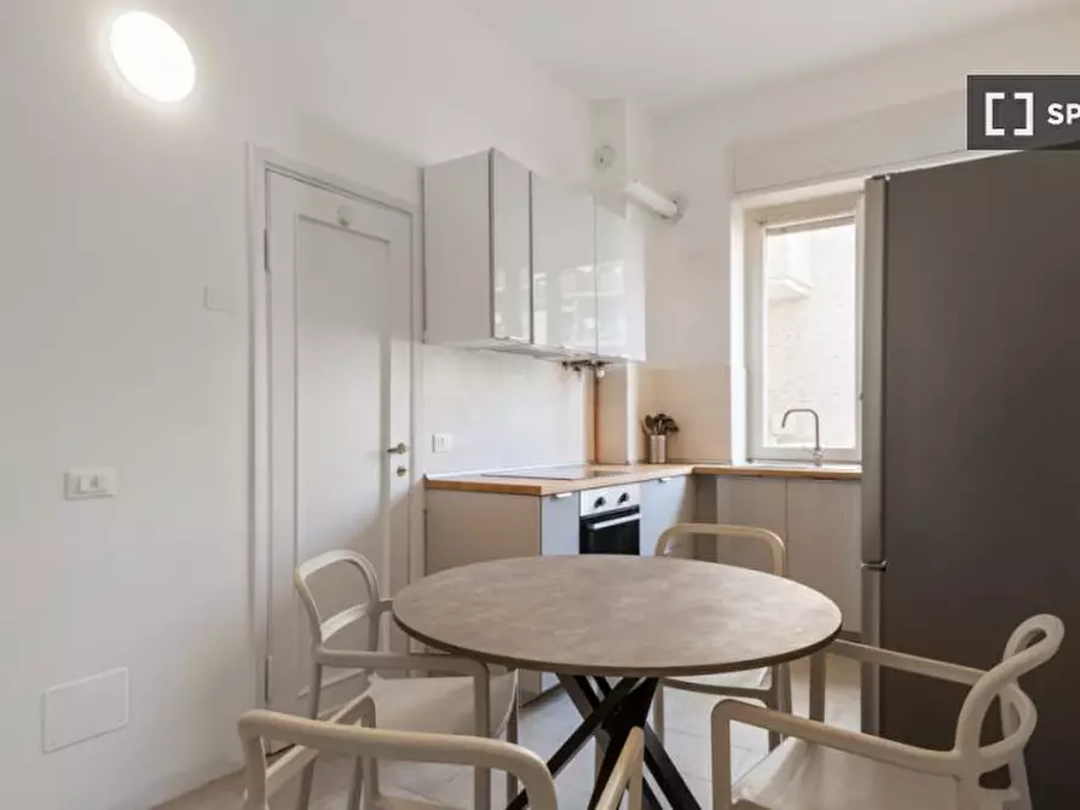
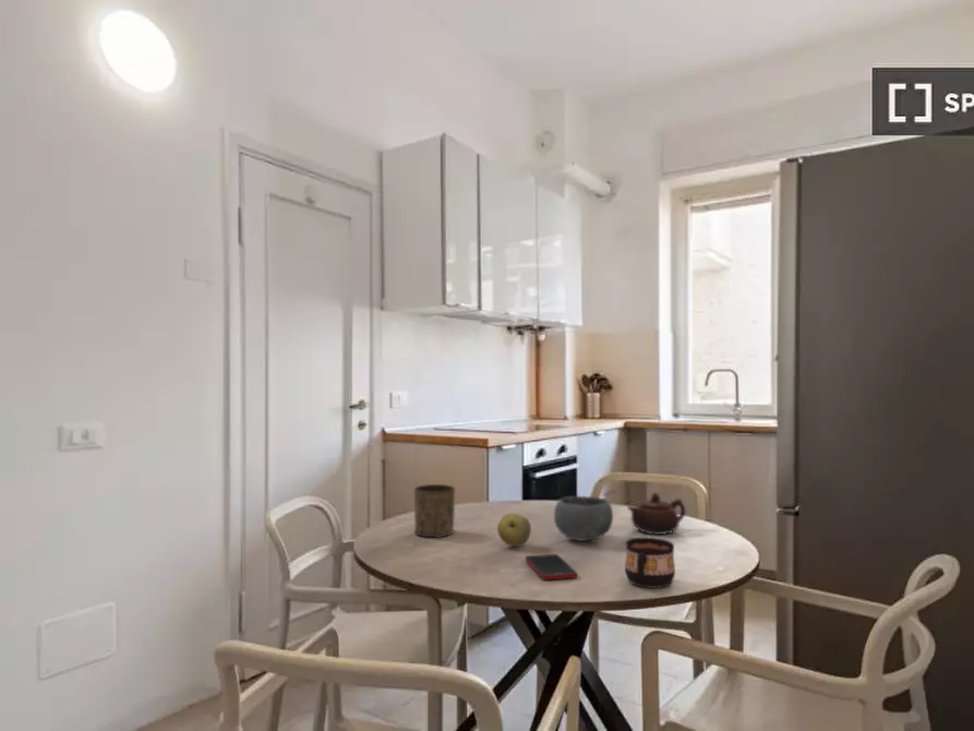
+ cup [413,483,456,538]
+ fruit [496,512,532,548]
+ teapot [626,492,686,536]
+ bowl [553,495,614,542]
+ cup [624,537,676,589]
+ cell phone [525,553,578,580]
